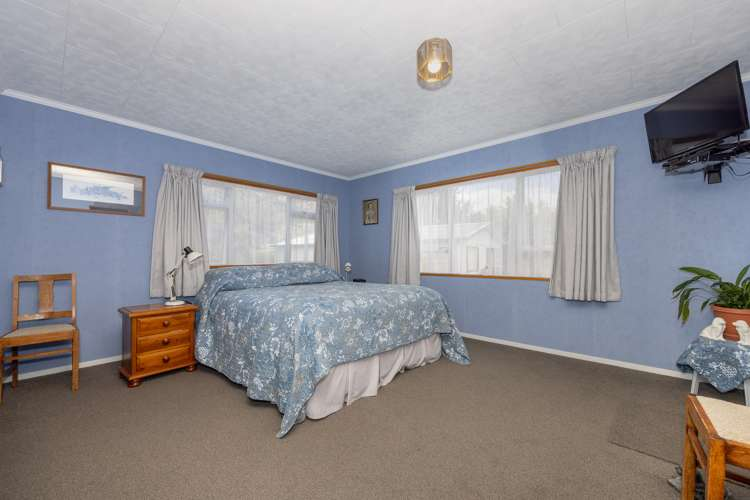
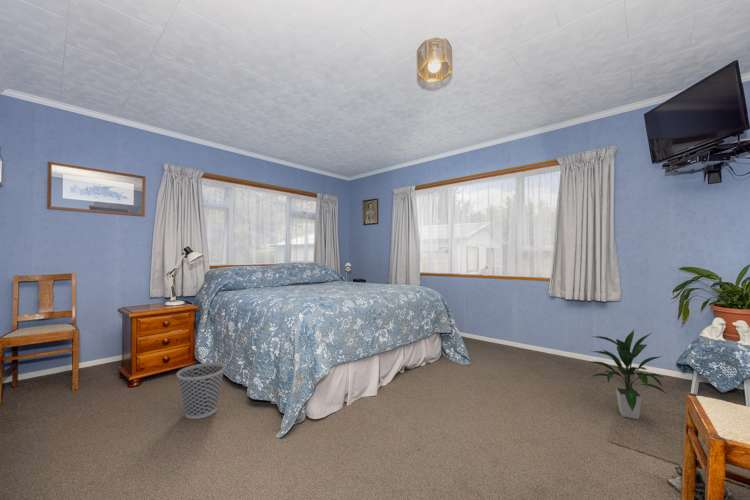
+ wastebasket [176,362,226,420]
+ indoor plant [588,329,668,420]
